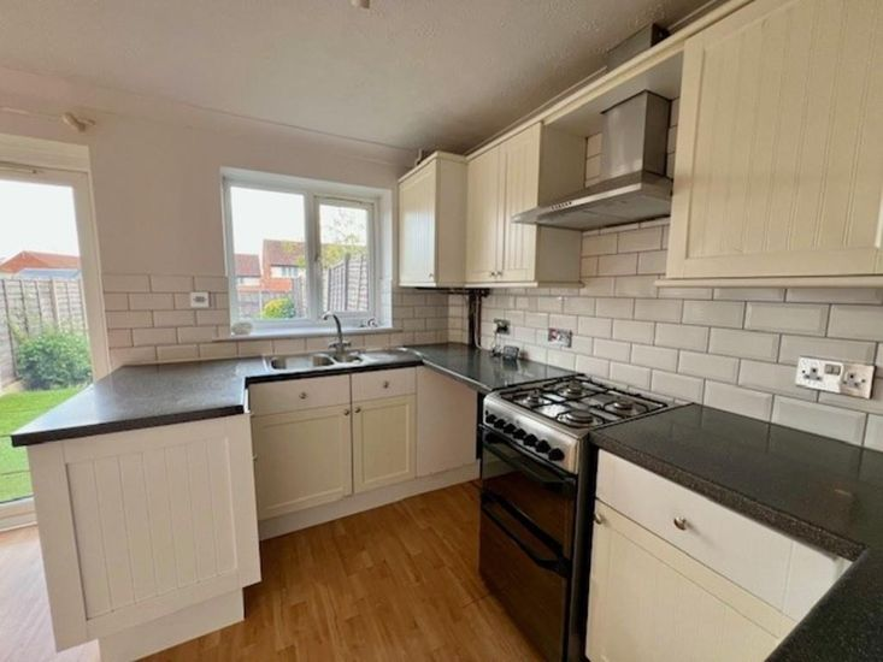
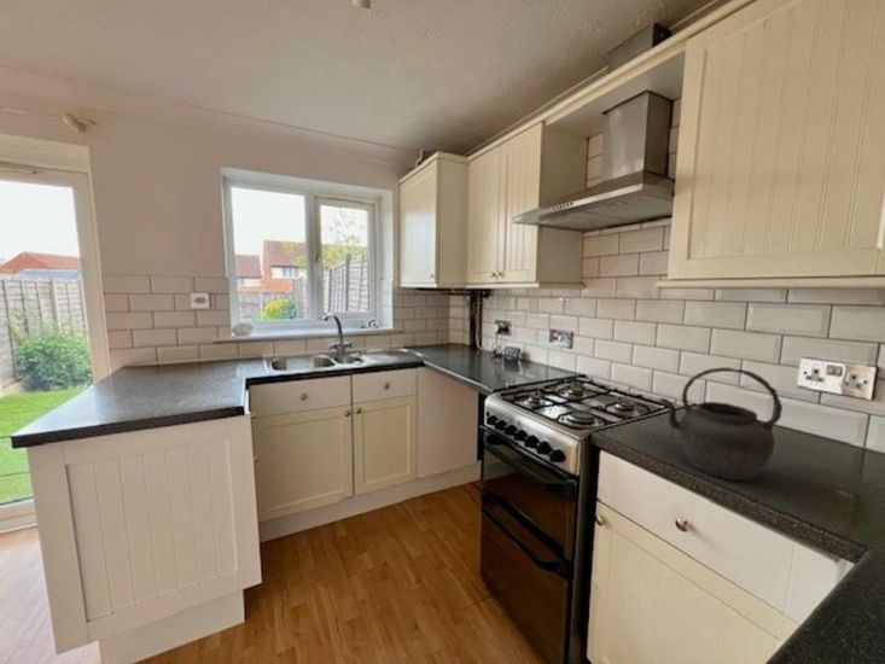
+ kettle [658,366,784,482]
